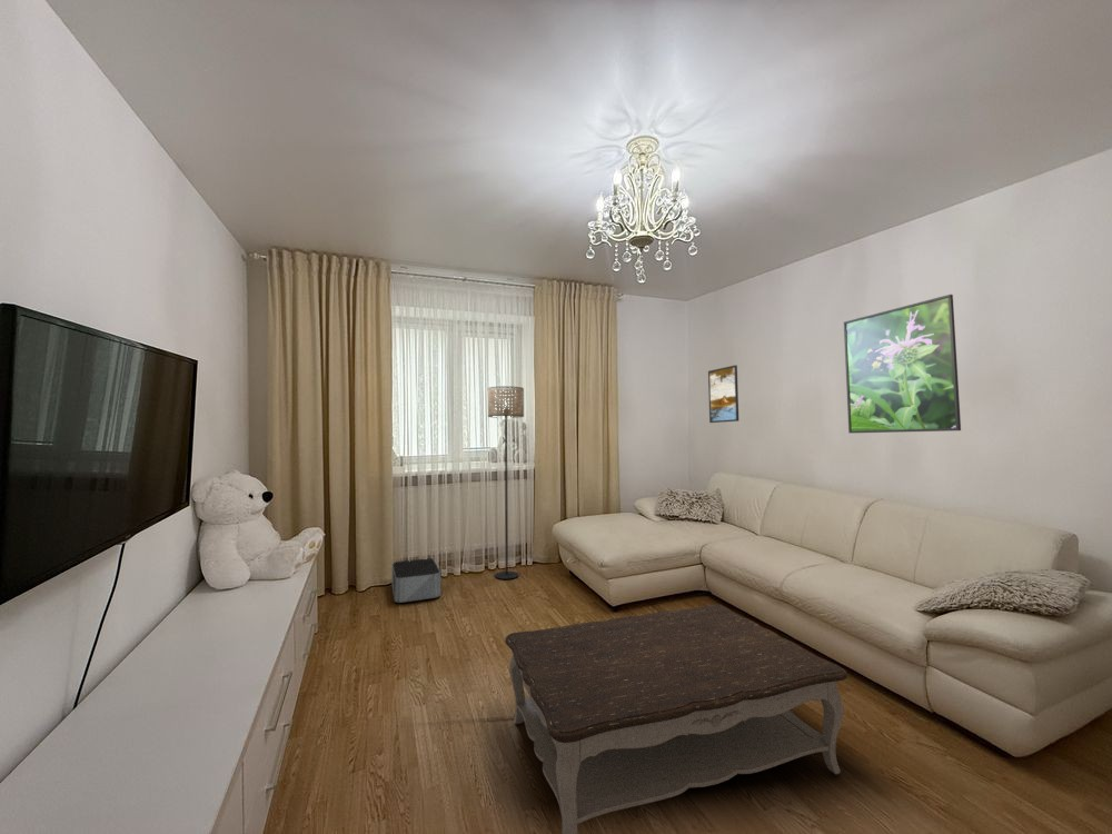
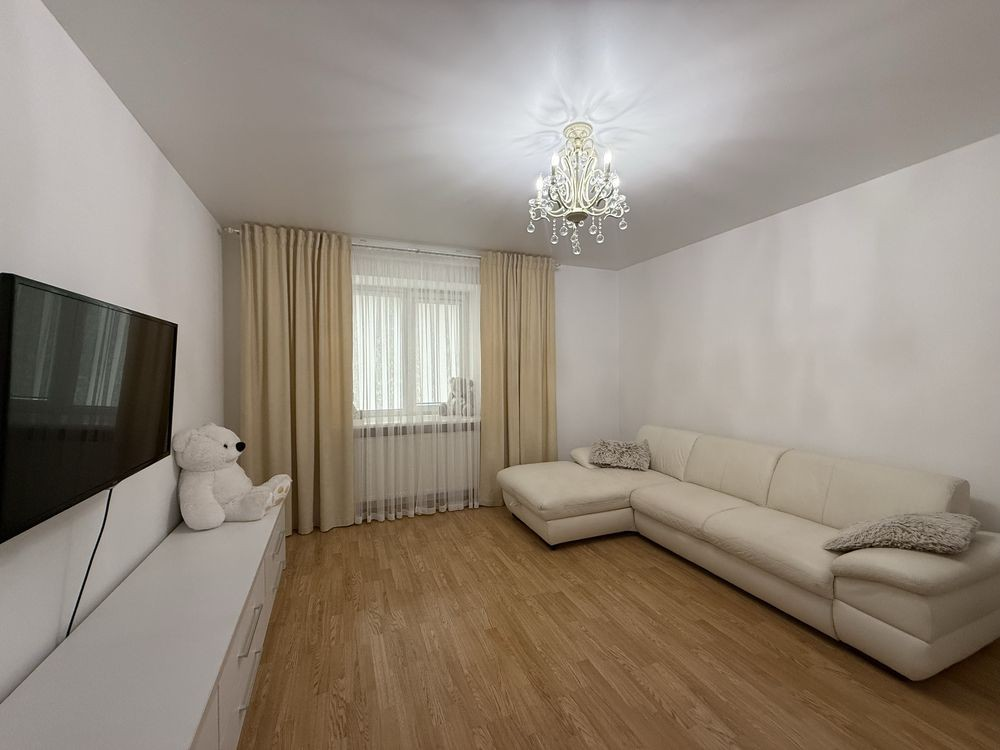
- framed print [843,294,962,434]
- floor lamp [487,385,525,580]
- coffee table [504,603,848,834]
- storage bin [390,557,441,604]
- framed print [707,364,739,424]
